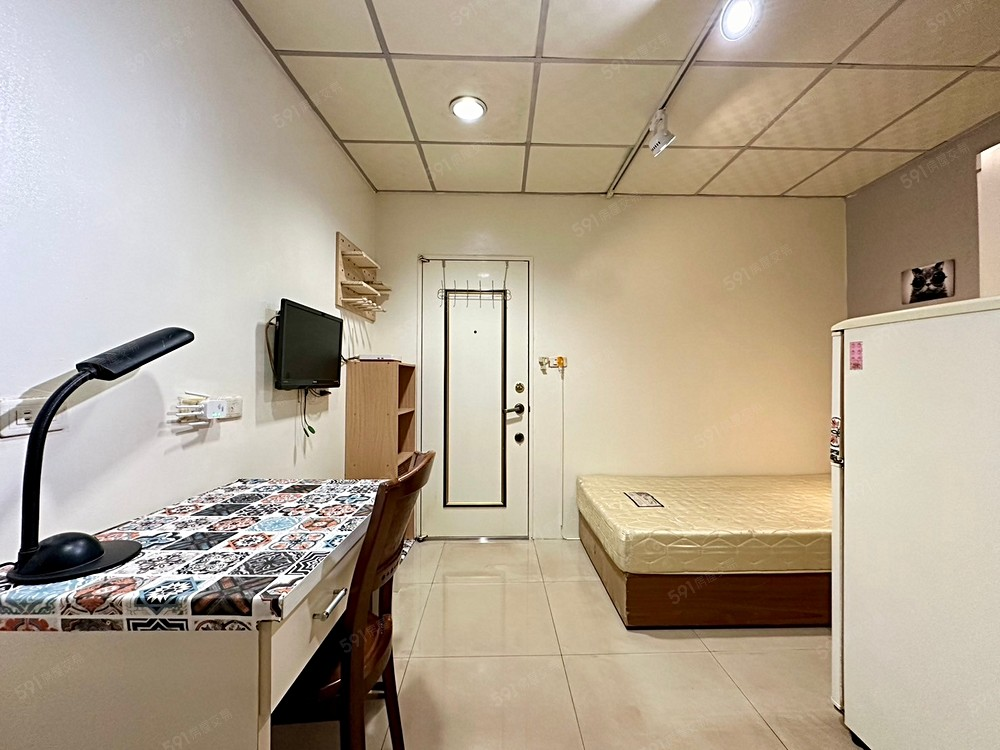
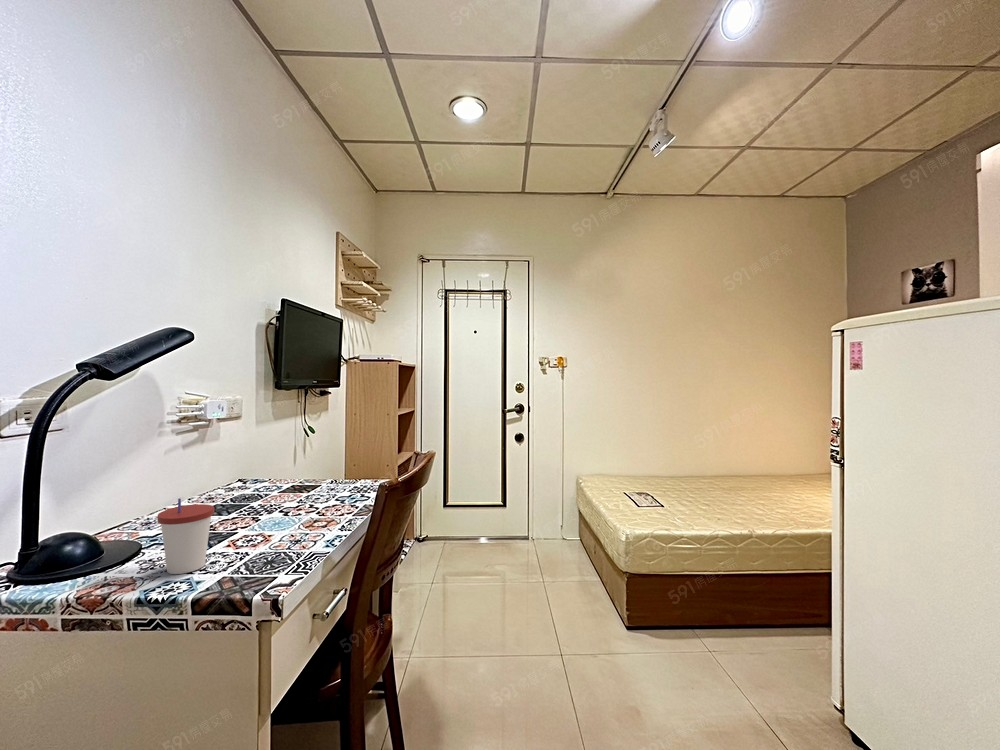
+ cup [156,497,215,575]
